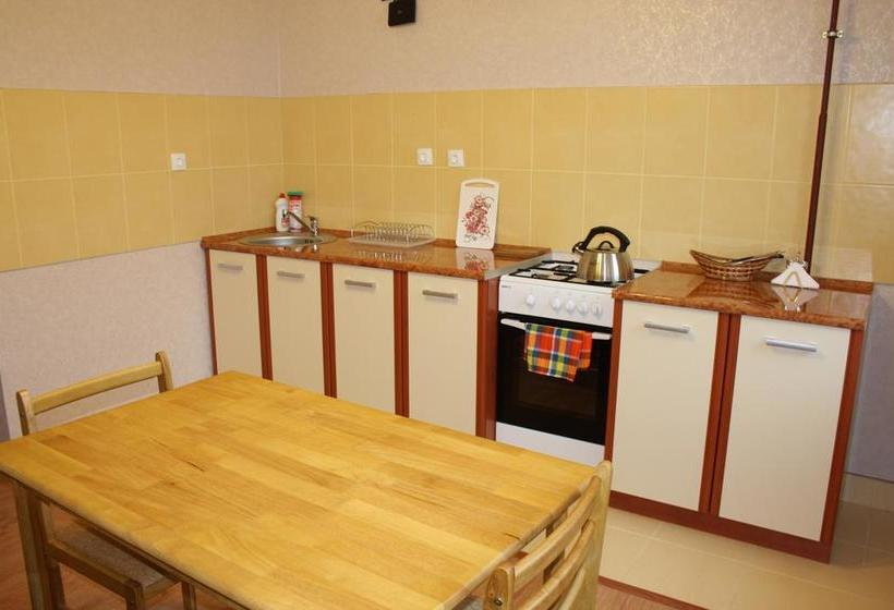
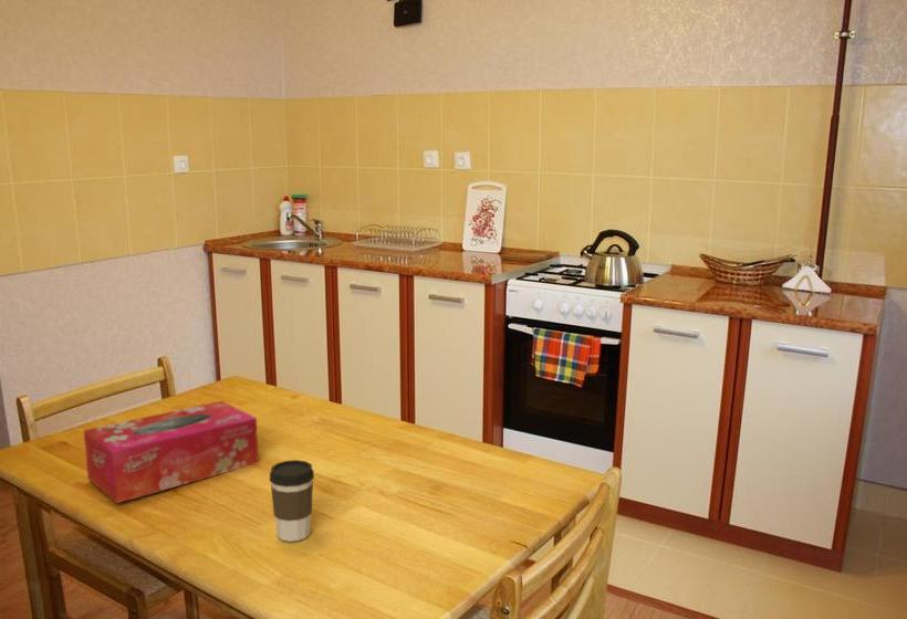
+ tissue box [83,400,259,504]
+ coffee cup [269,459,315,543]
